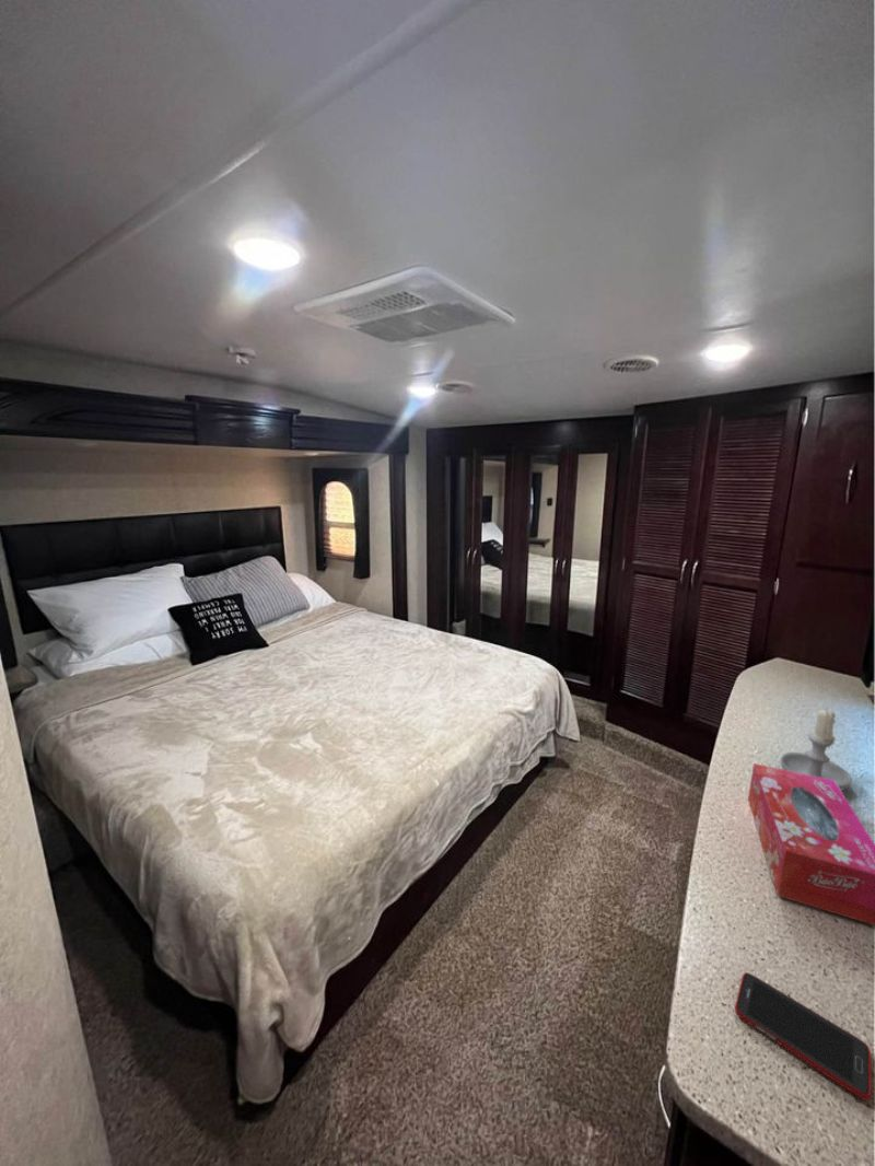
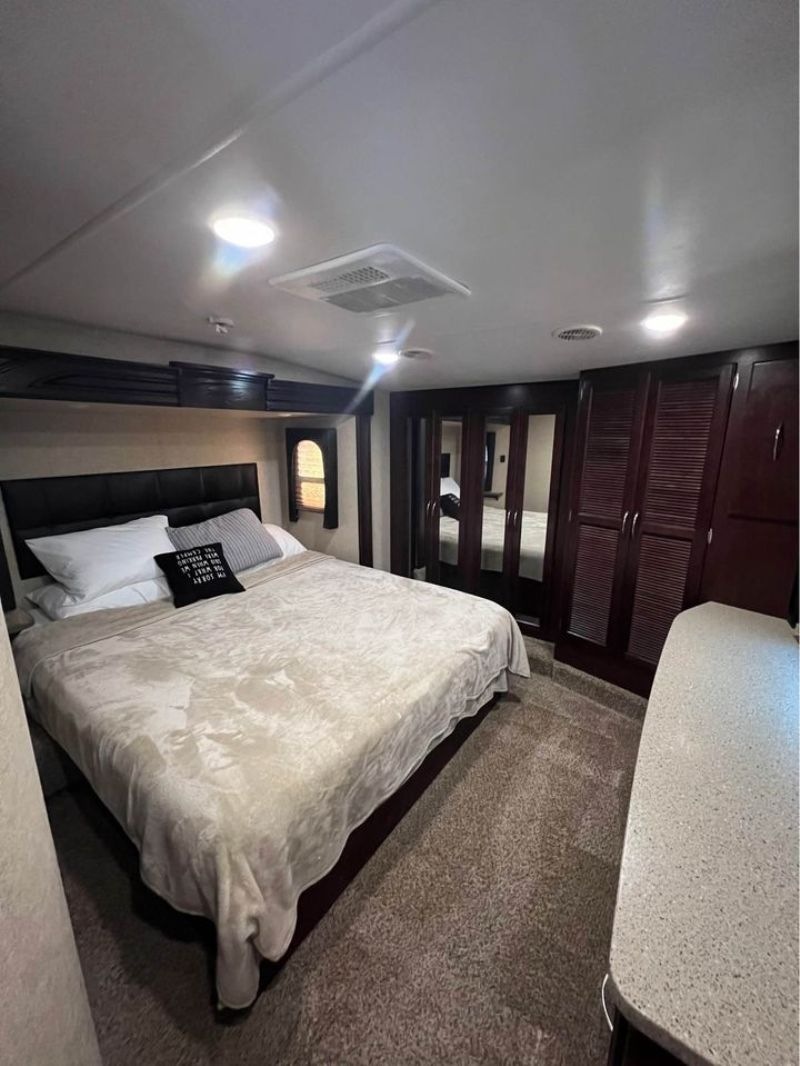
- candle [779,706,853,792]
- tissue box [747,762,875,926]
- cell phone [734,971,873,1101]
